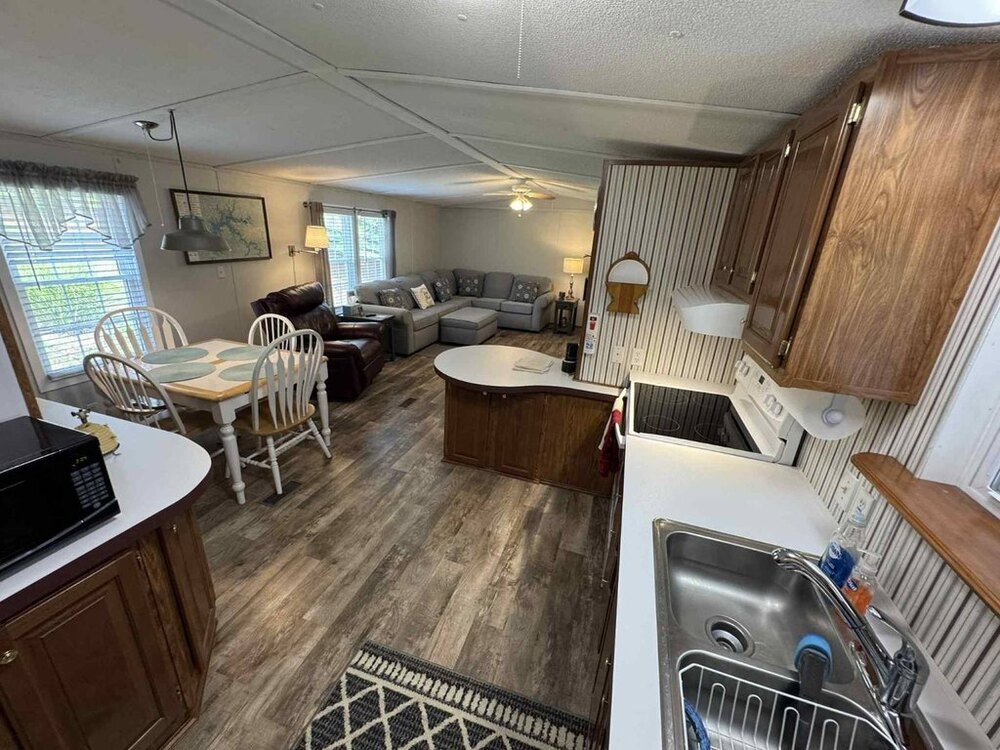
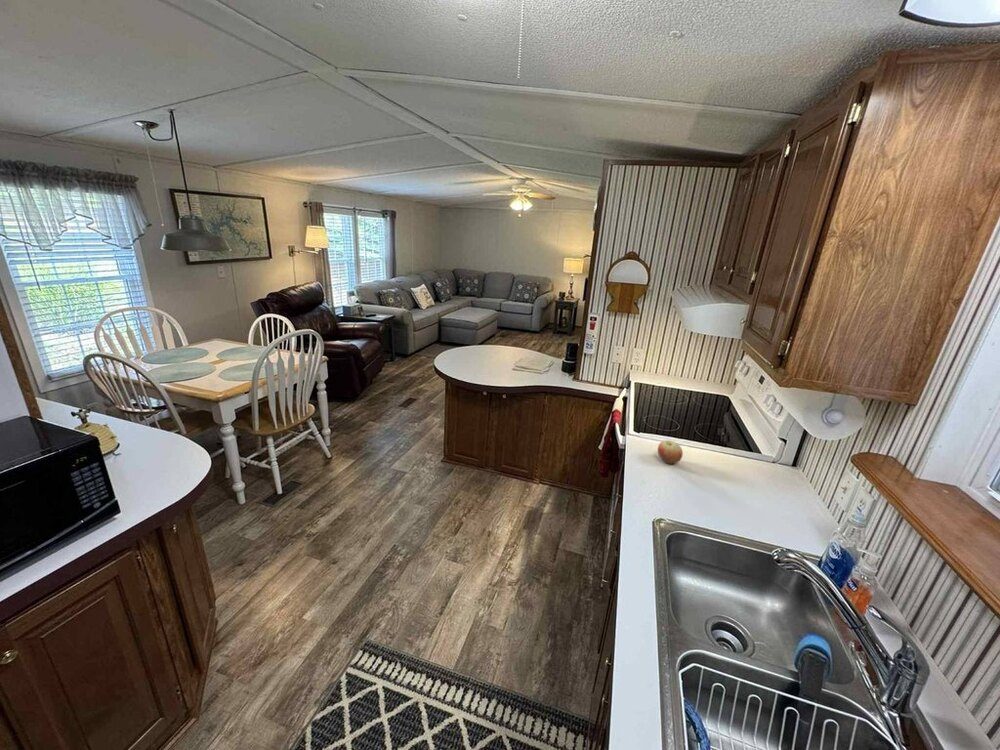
+ apple [657,439,684,464]
